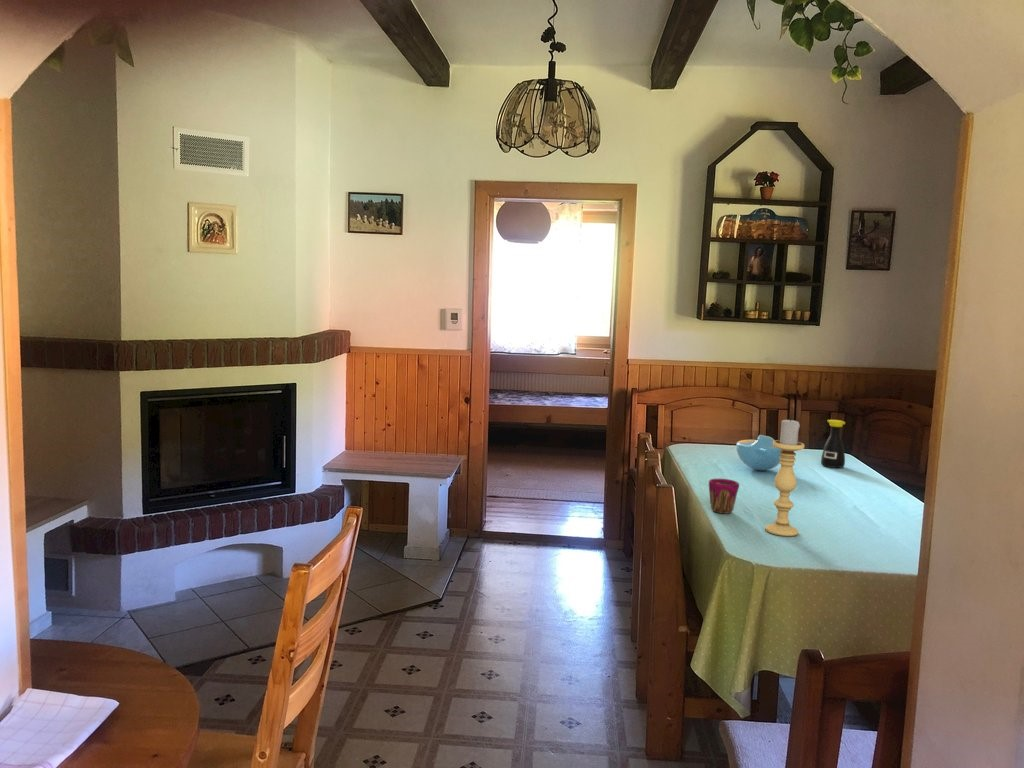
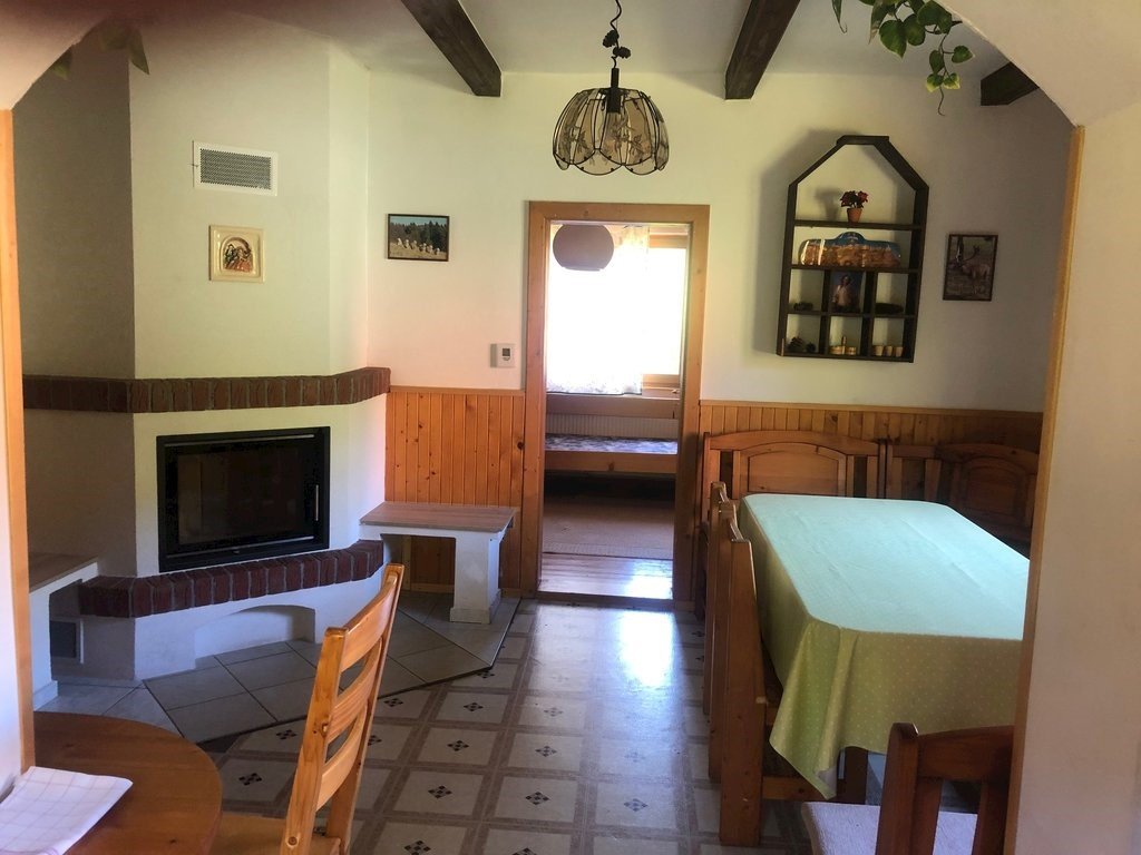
- bowl [735,434,782,471]
- cup [708,478,740,515]
- bottle [820,419,846,469]
- candle holder [764,417,805,537]
